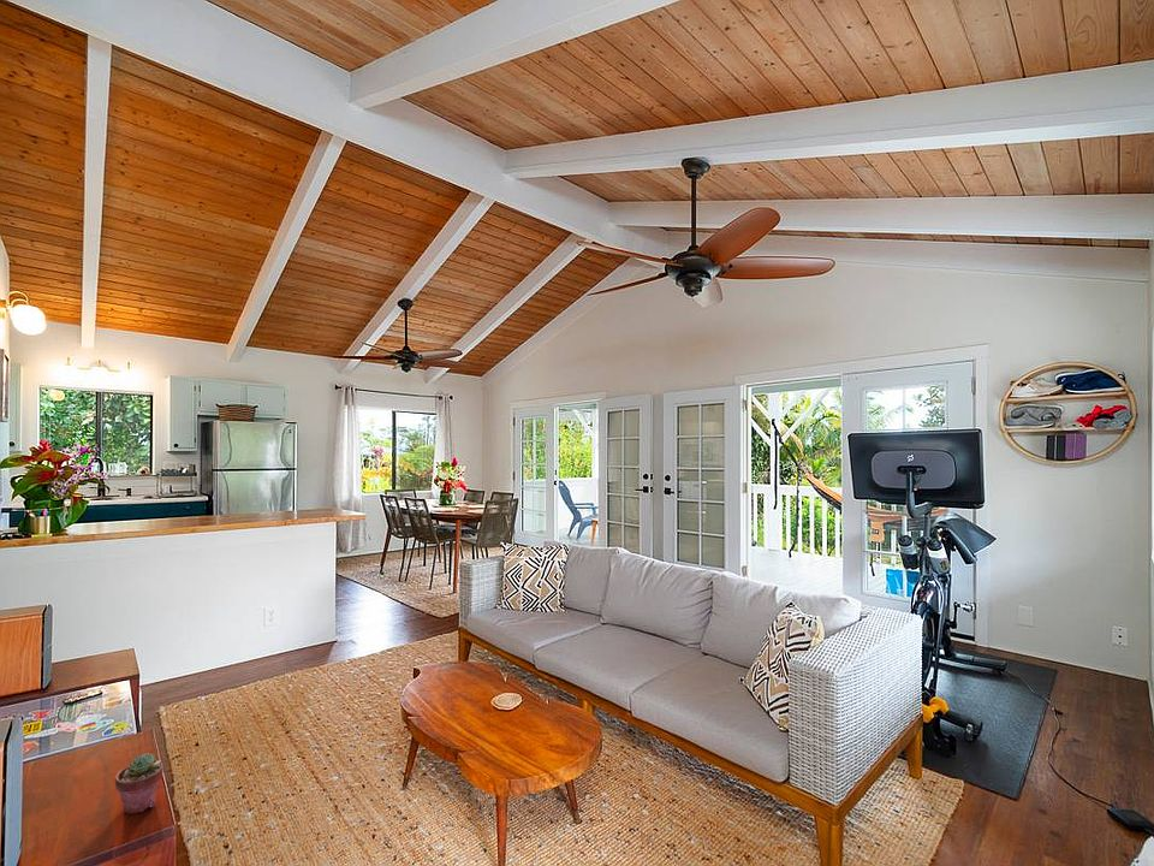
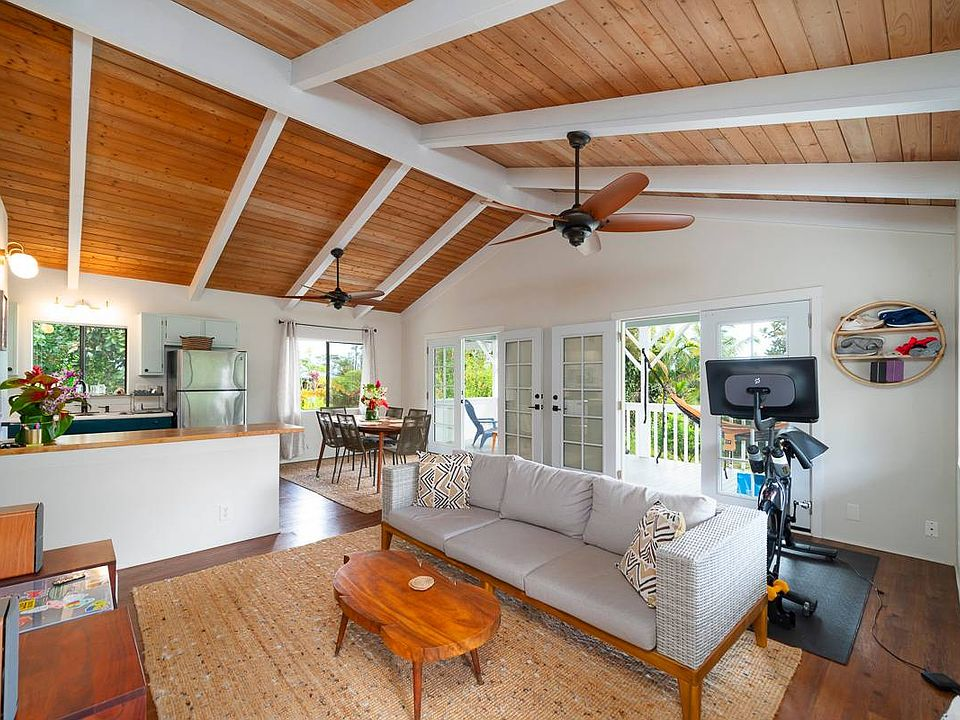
- potted succulent [114,752,165,815]
